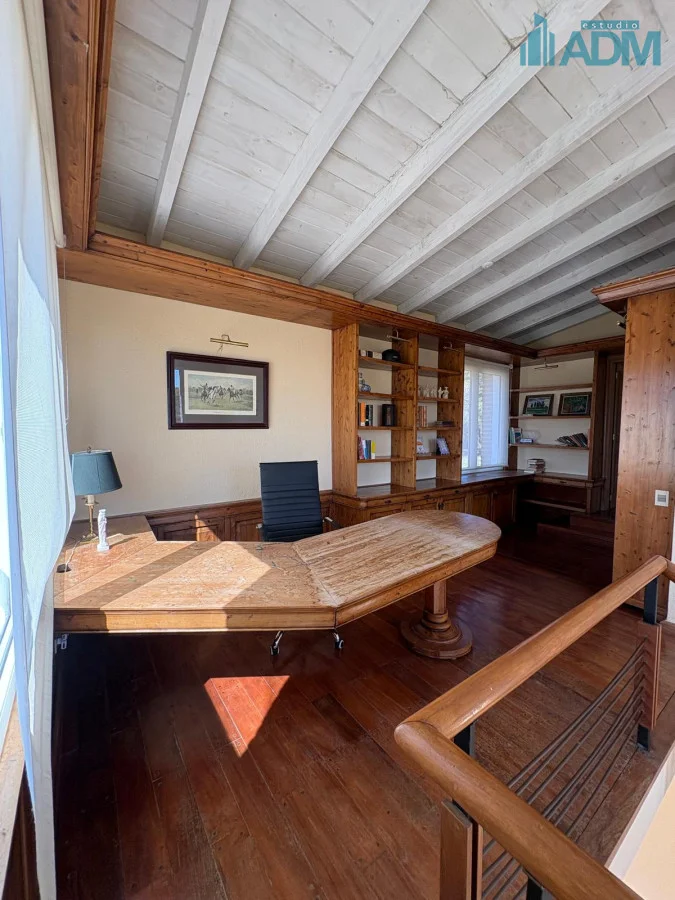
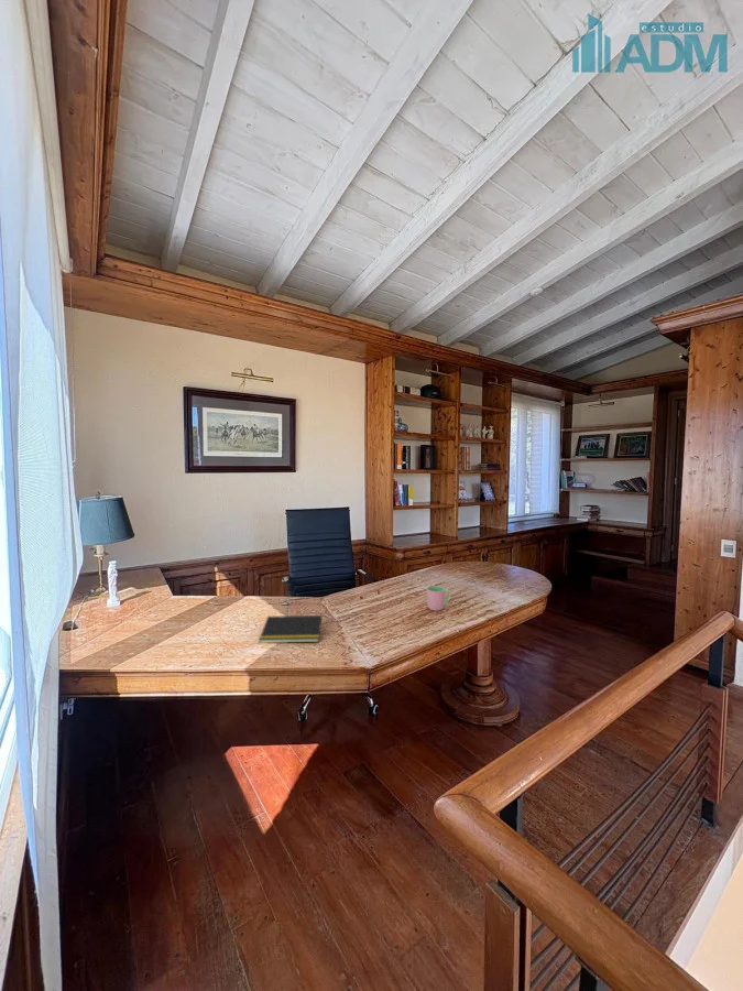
+ cup [426,585,451,612]
+ notepad [258,614,323,644]
